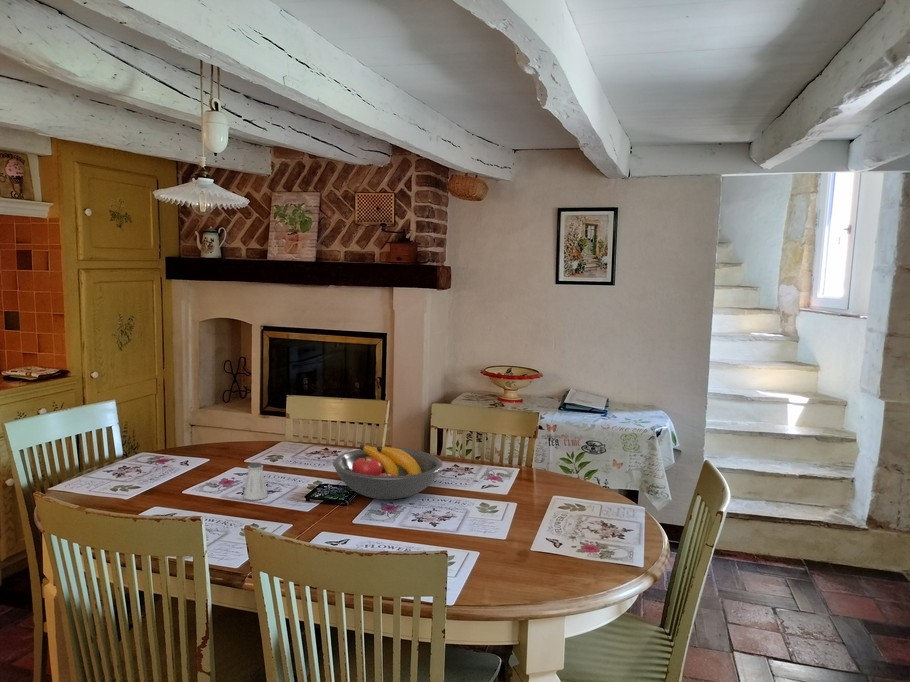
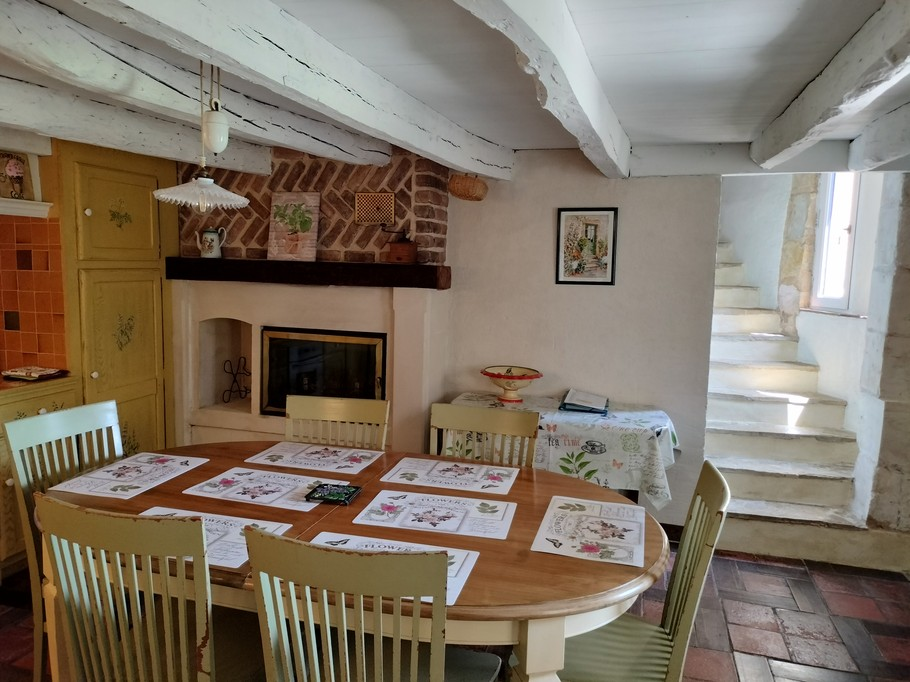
- saltshaker [242,461,269,501]
- fruit bowl [332,444,443,500]
